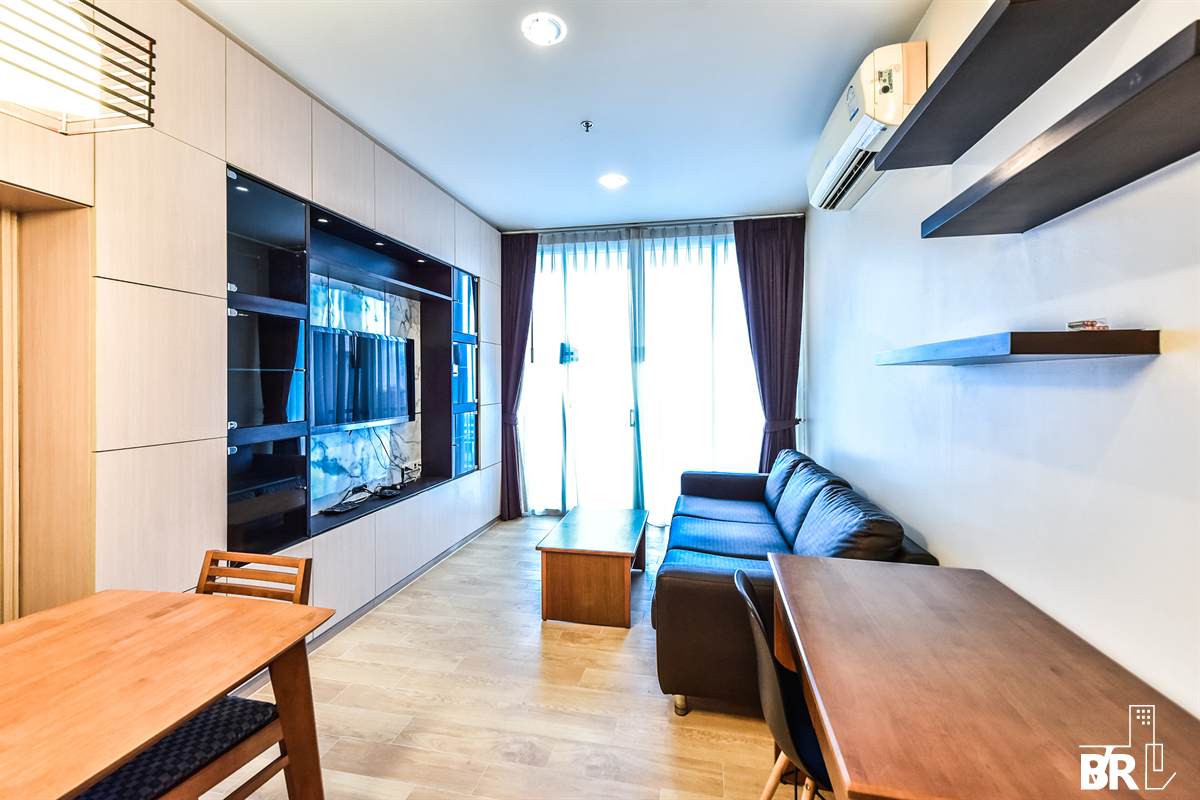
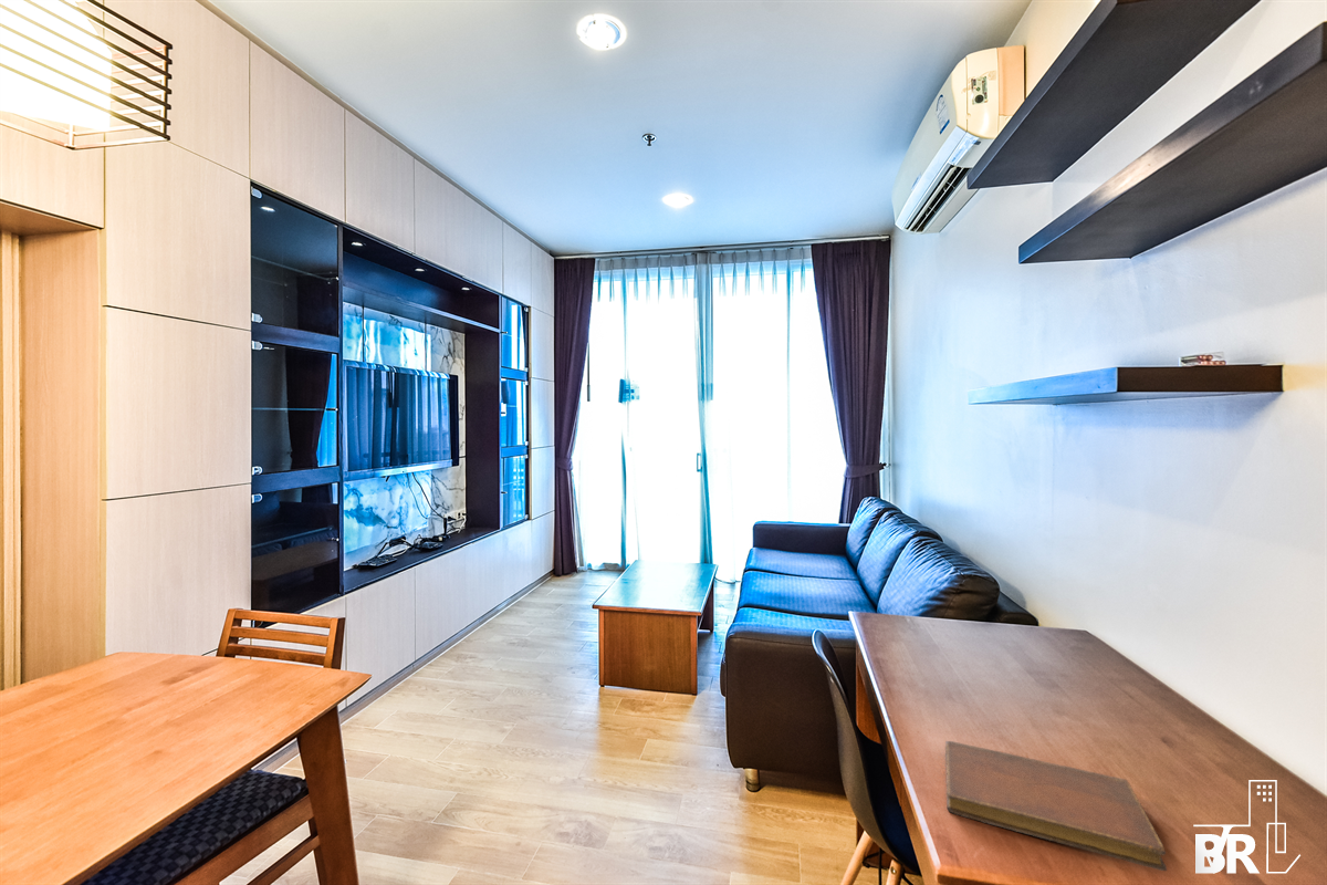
+ notebook [944,740,1168,872]
